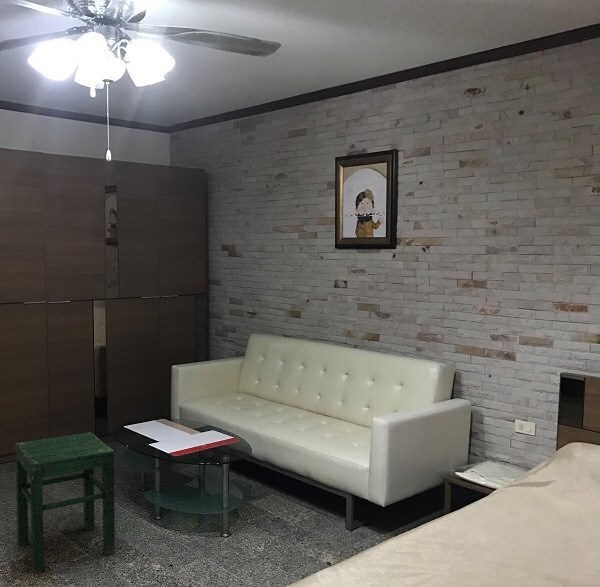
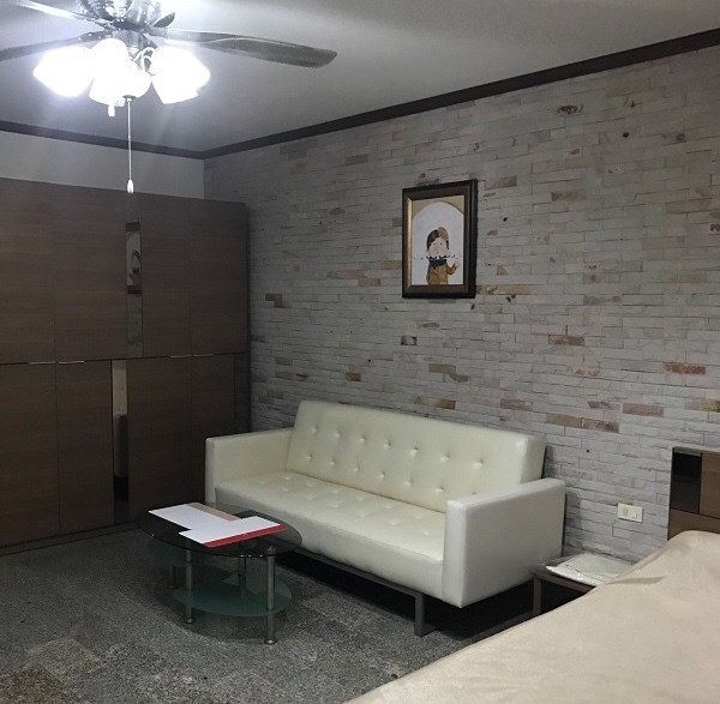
- stool [15,431,116,575]
